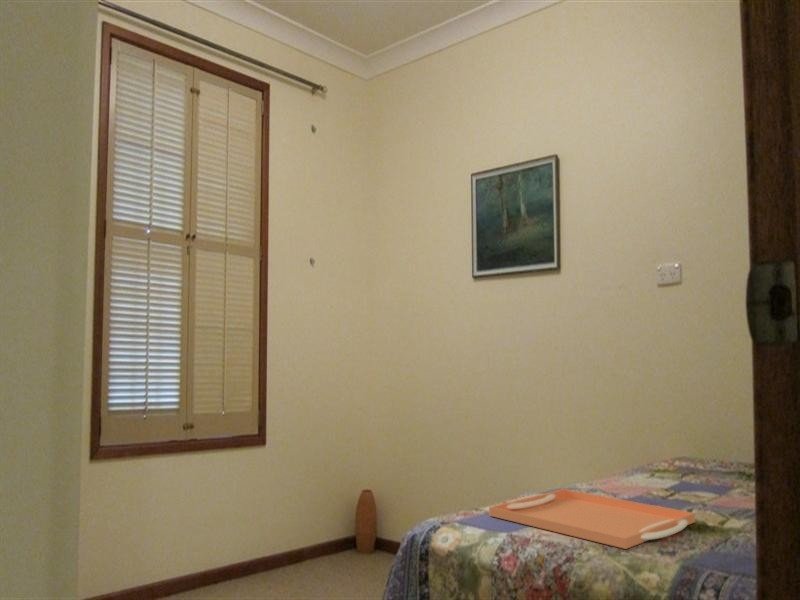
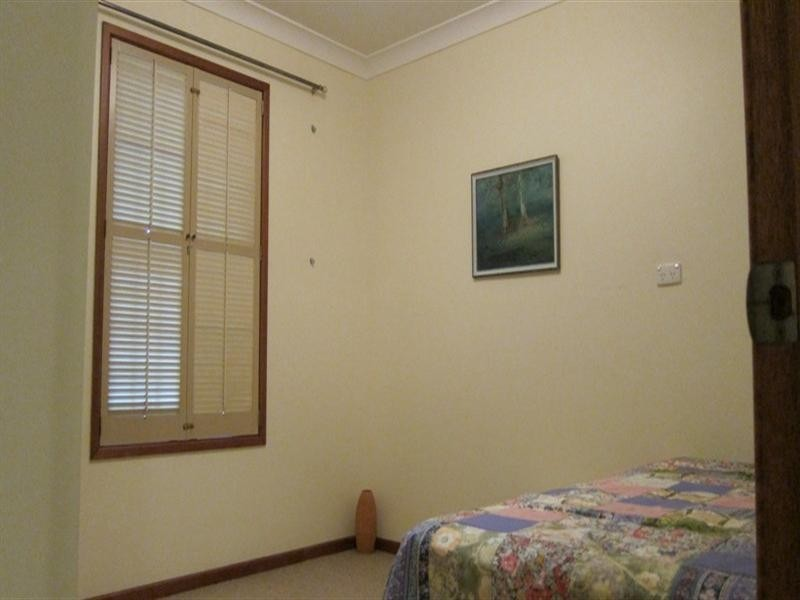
- serving tray [488,488,696,550]
